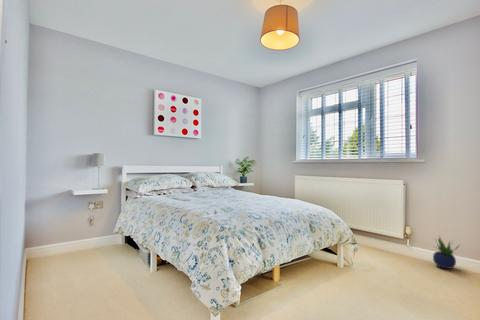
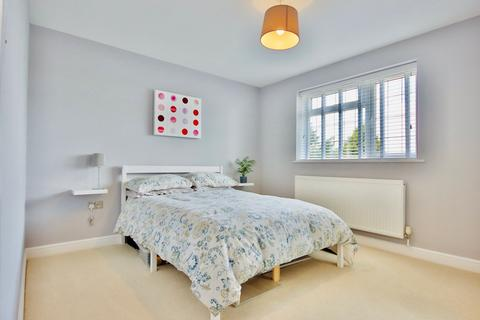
- potted plant [432,234,461,270]
